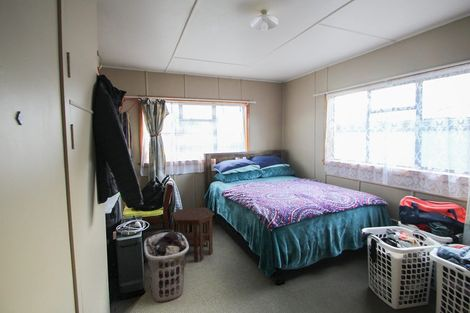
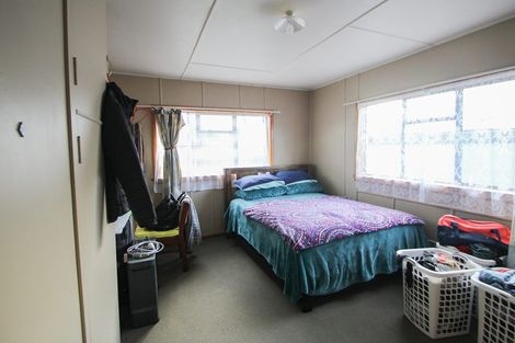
- clothes hamper [143,229,190,303]
- side table [170,207,215,263]
